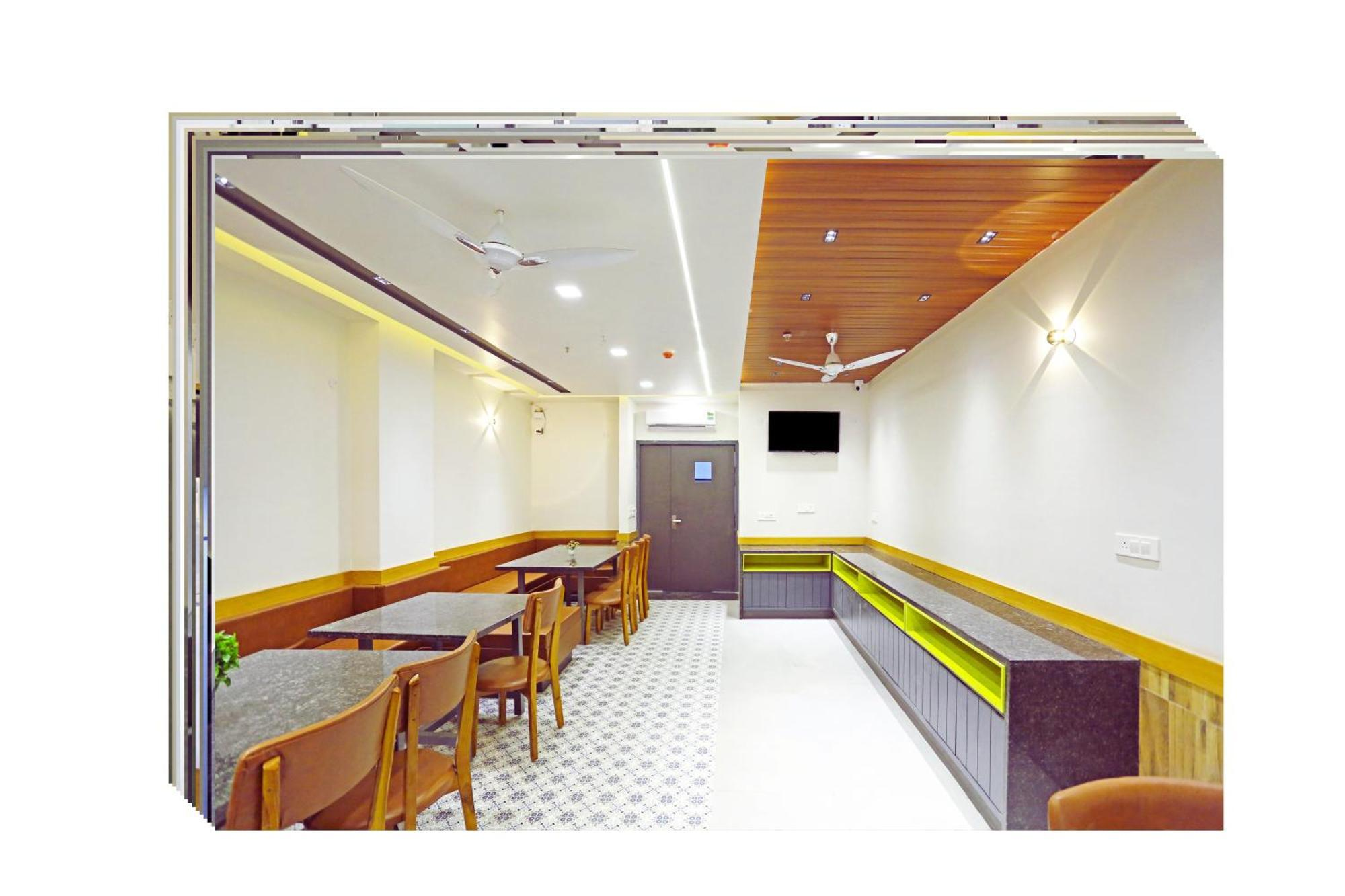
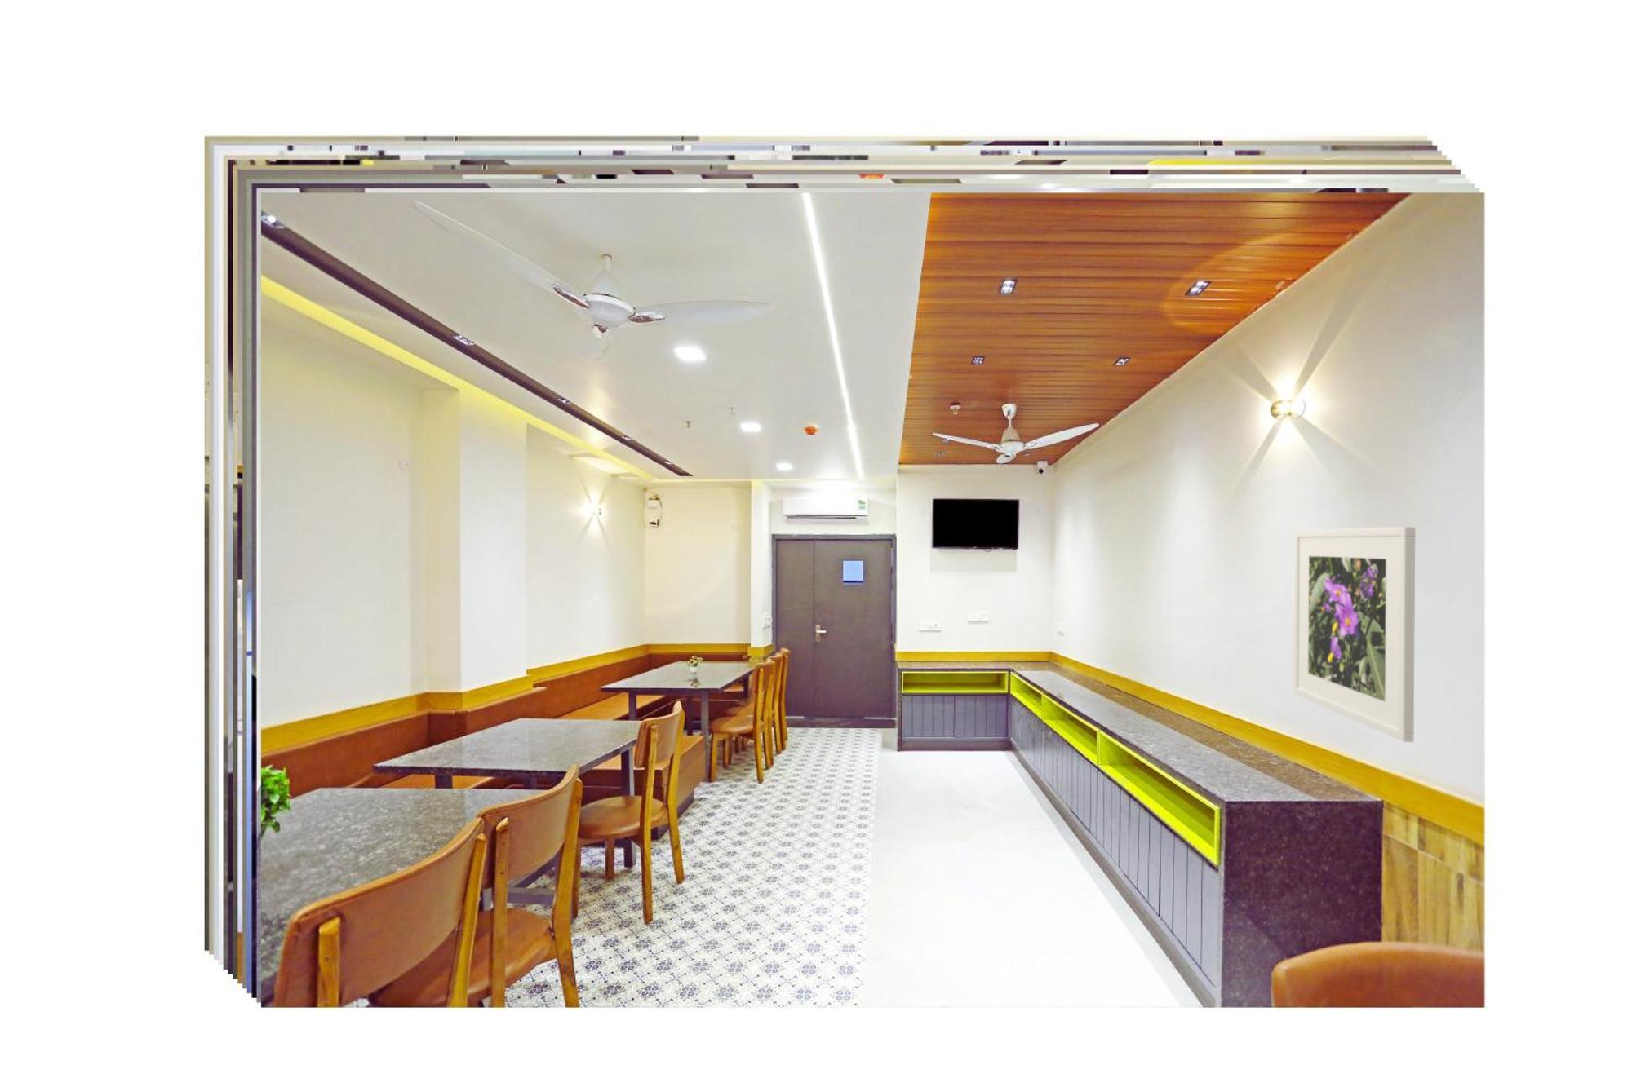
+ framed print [1292,527,1416,742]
